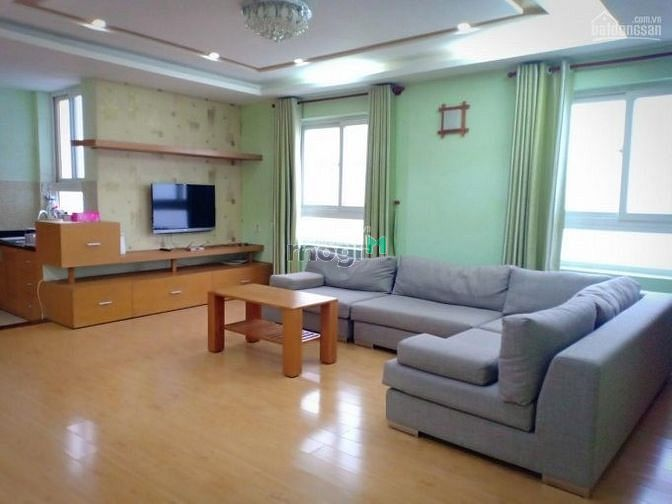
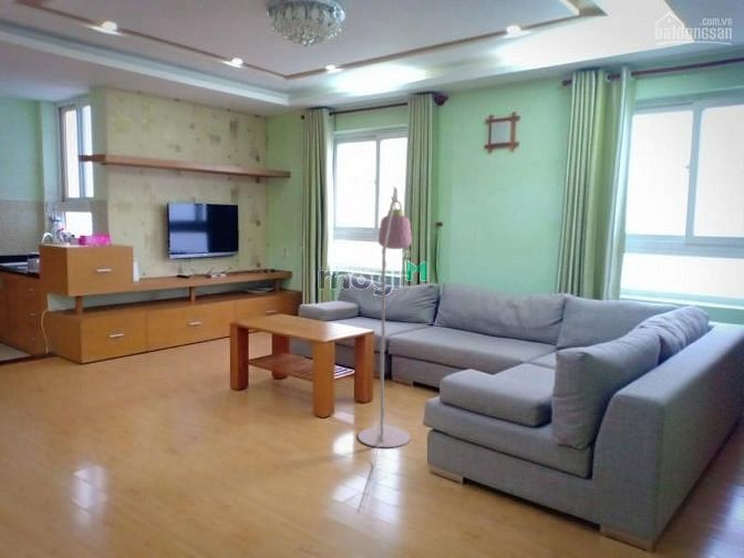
+ floor lamp [356,185,413,510]
